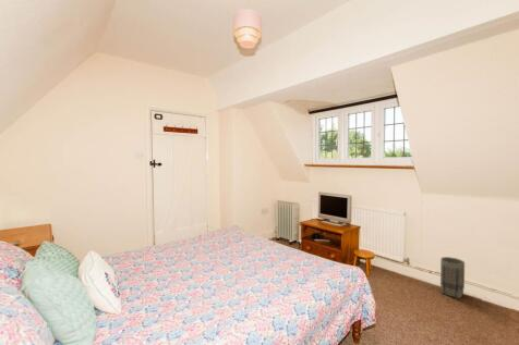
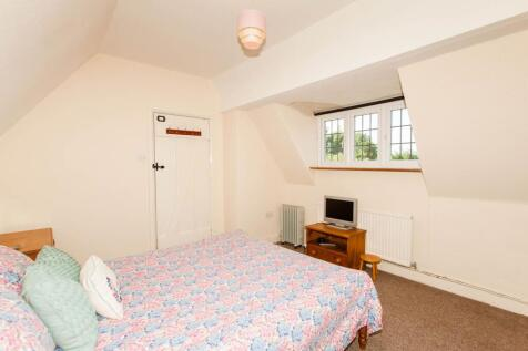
- basket [439,256,466,299]
